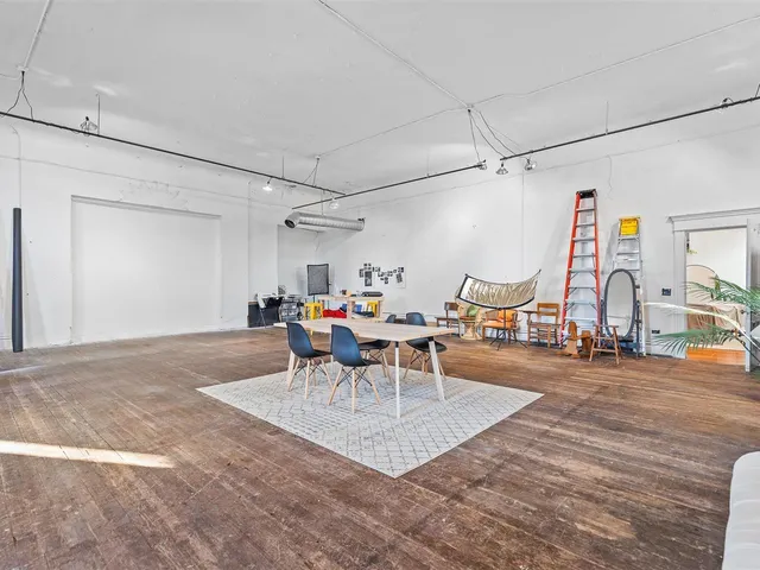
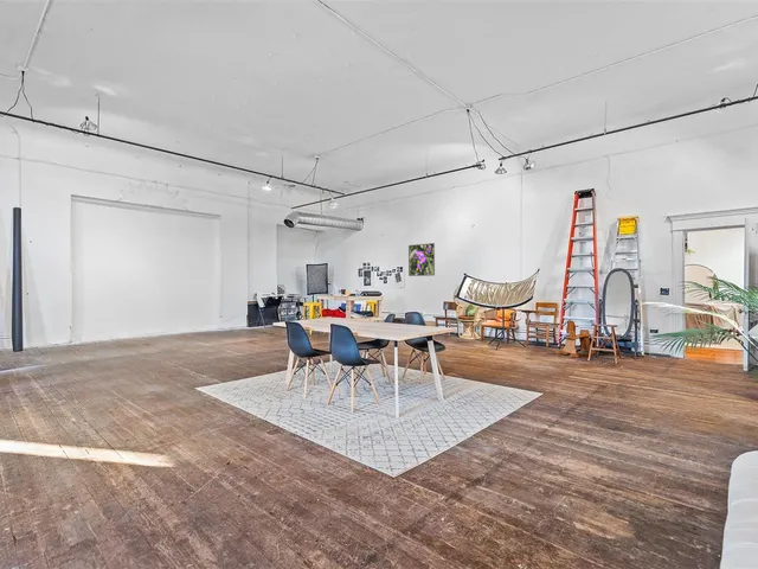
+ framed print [407,242,436,277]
